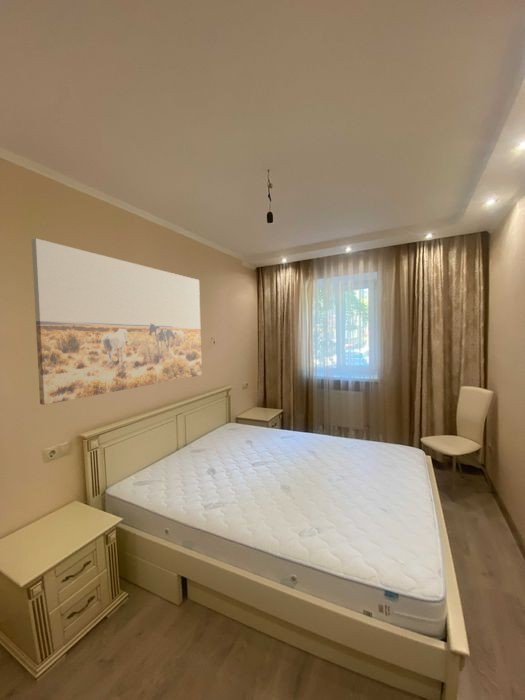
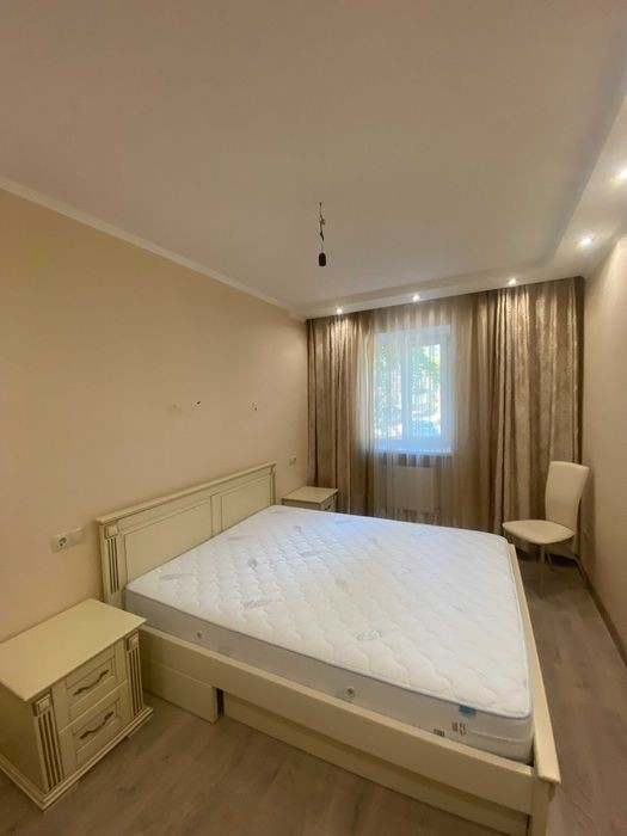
- wall art [31,237,203,406]
